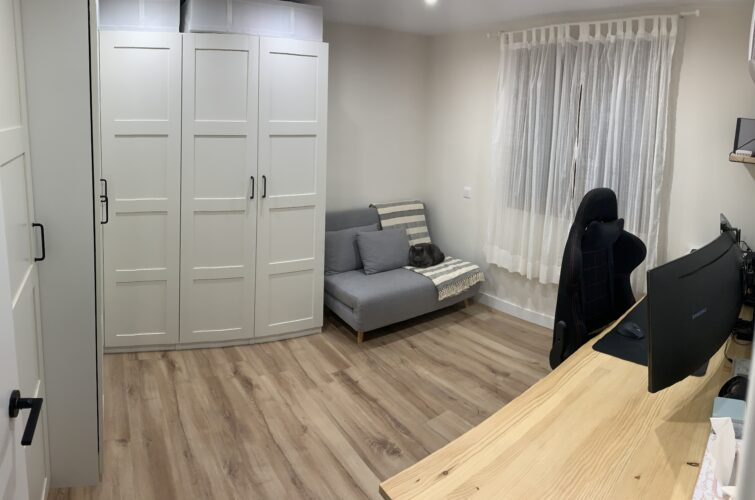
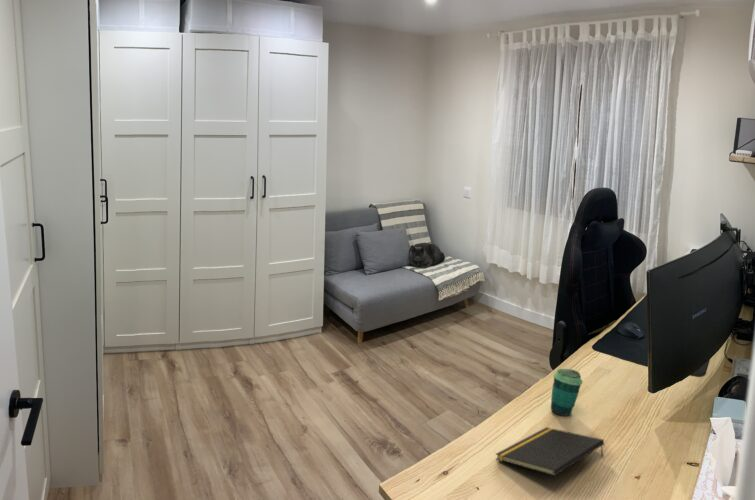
+ cup [550,368,584,417]
+ notepad [495,426,605,477]
